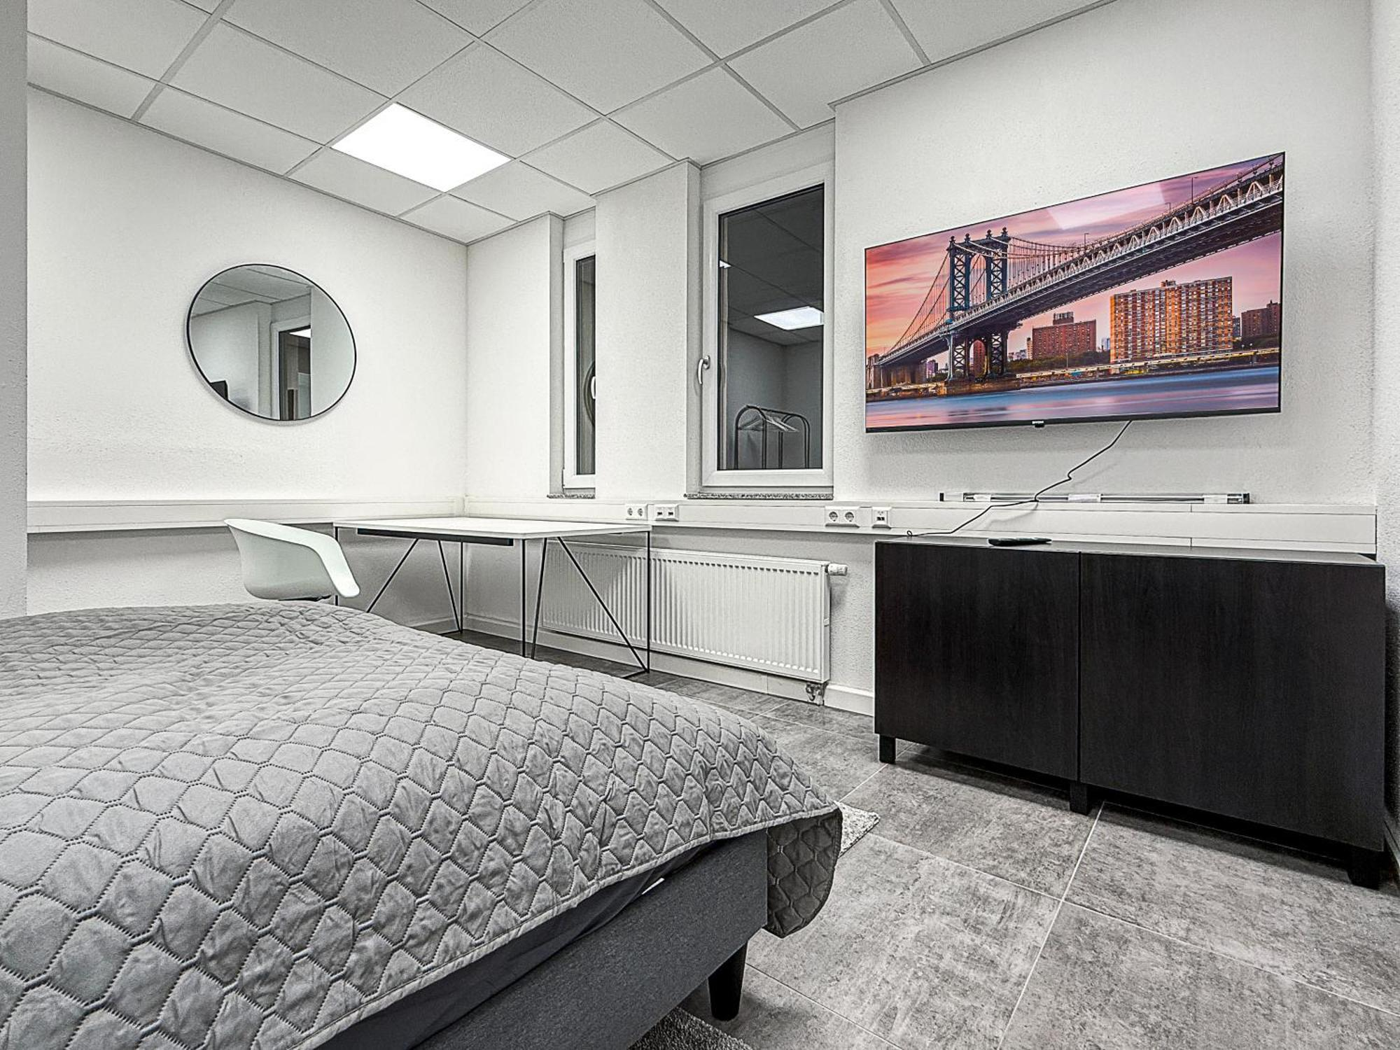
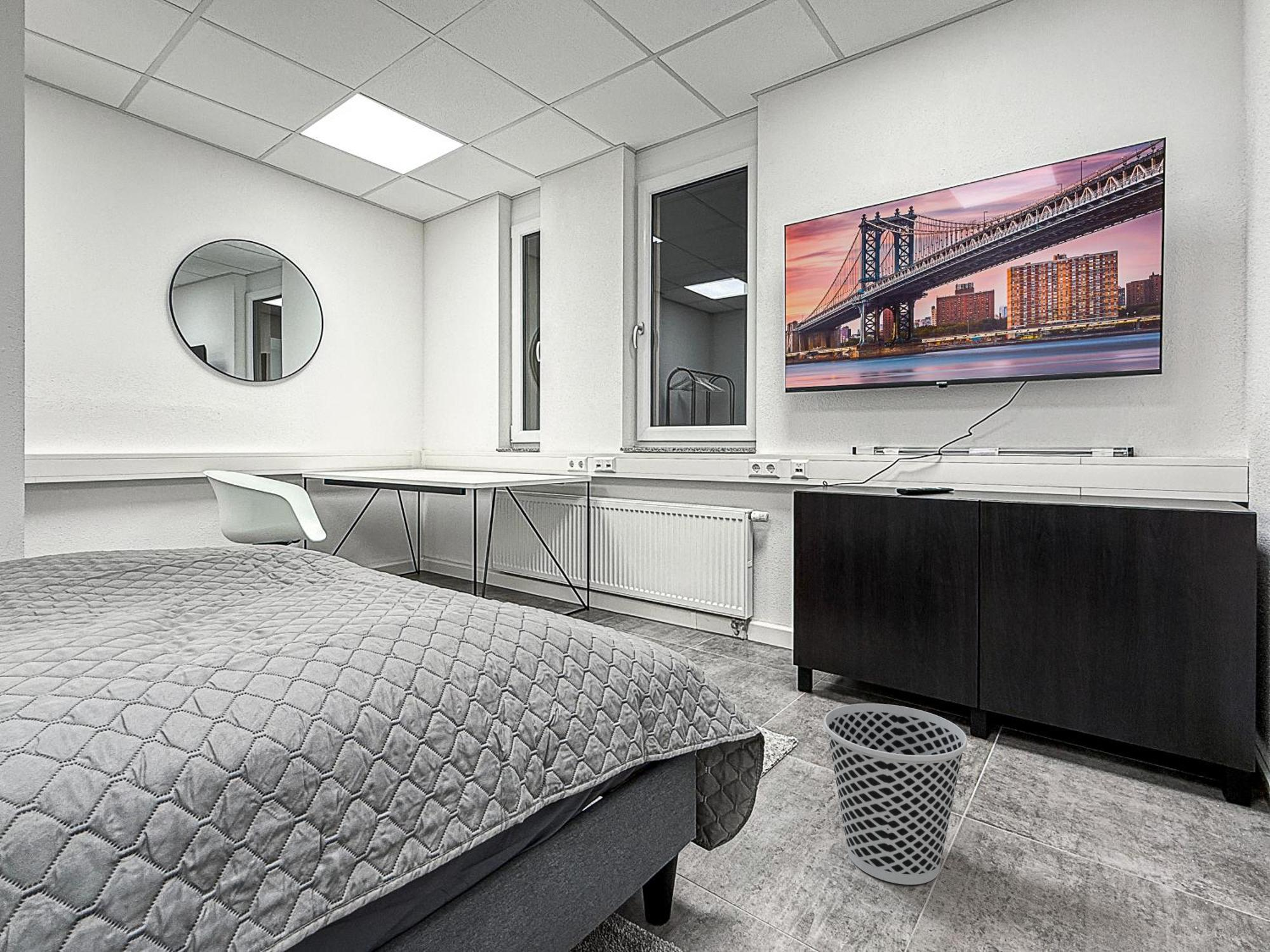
+ wastebasket [823,703,968,885]
